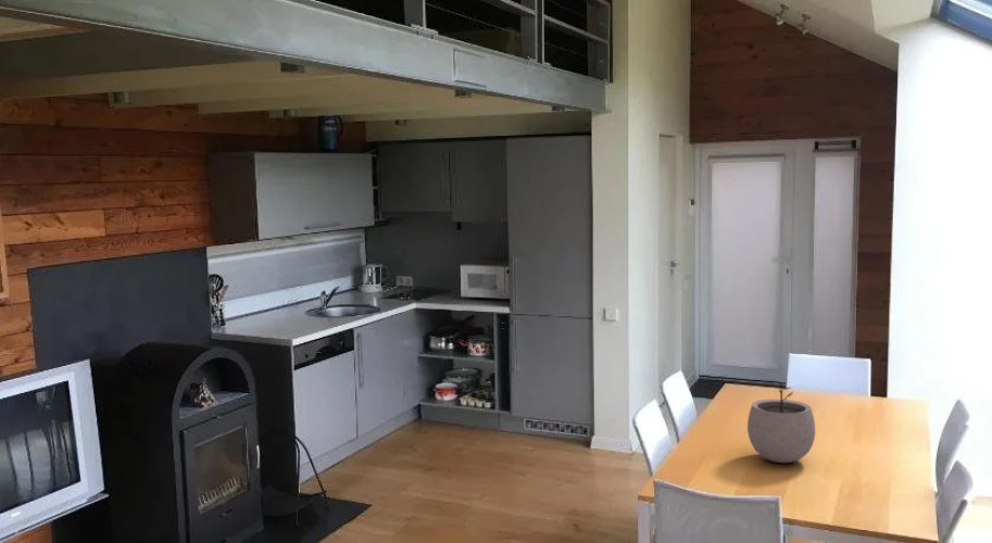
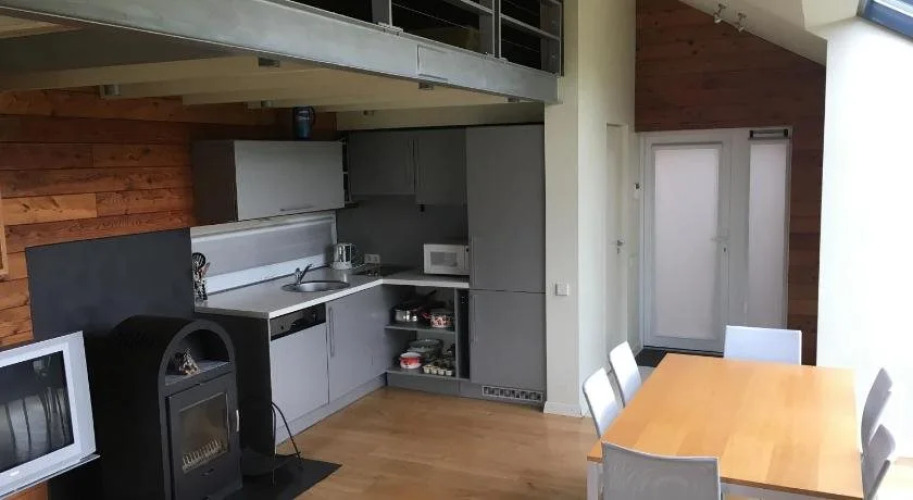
- plant pot [746,382,816,464]
